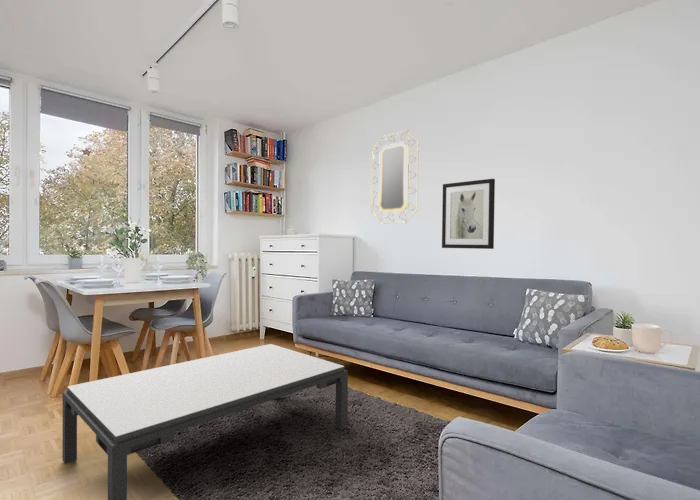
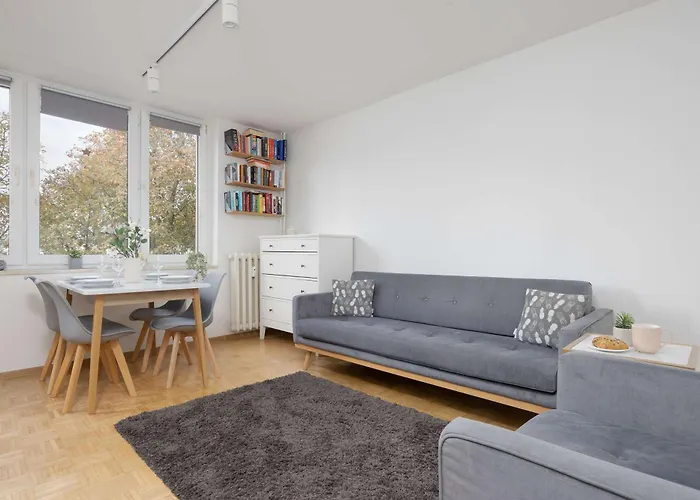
- wall art [441,178,496,250]
- home mirror [371,129,420,224]
- coffee table [61,343,349,500]
